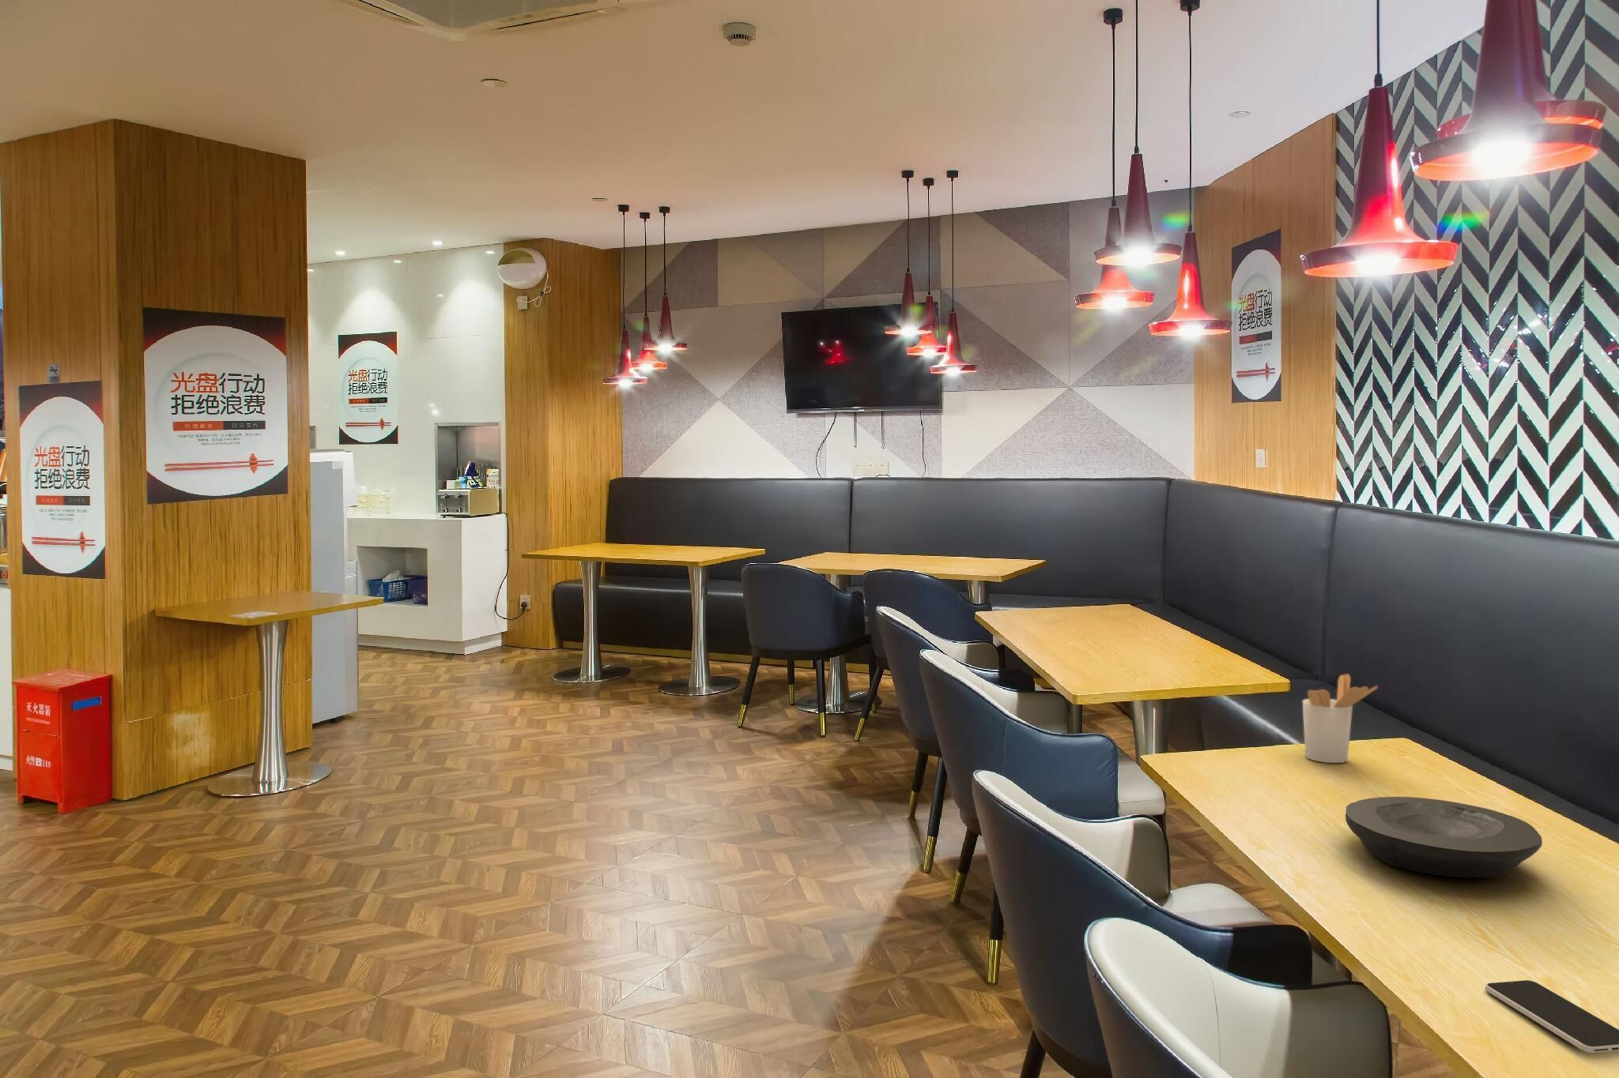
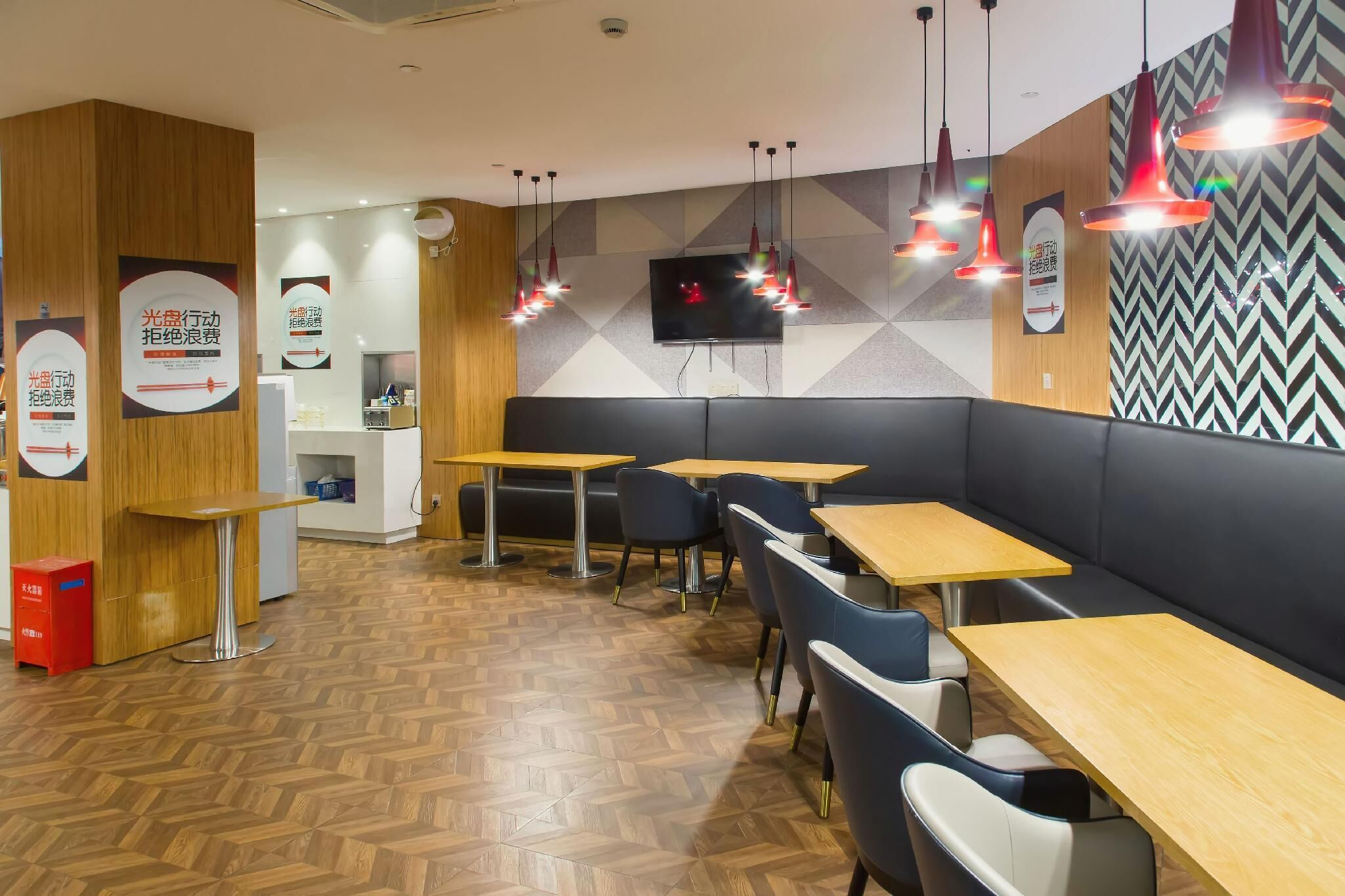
- smartphone [1484,979,1619,1054]
- plate [1345,796,1543,878]
- utensil holder [1302,673,1378,764]
